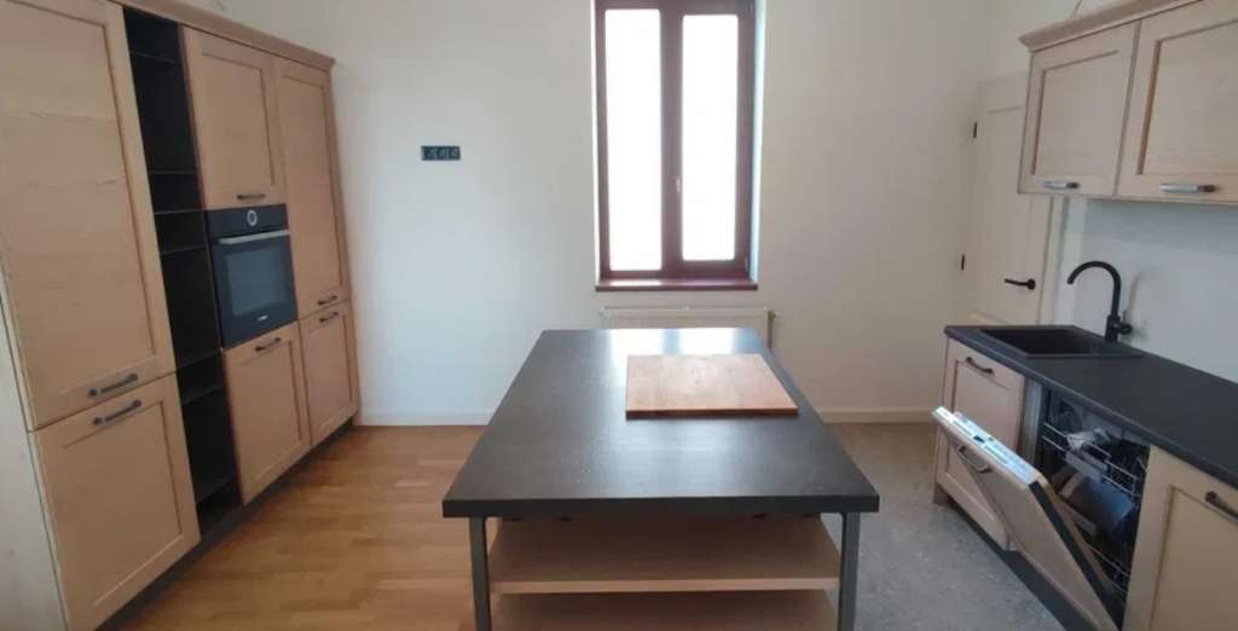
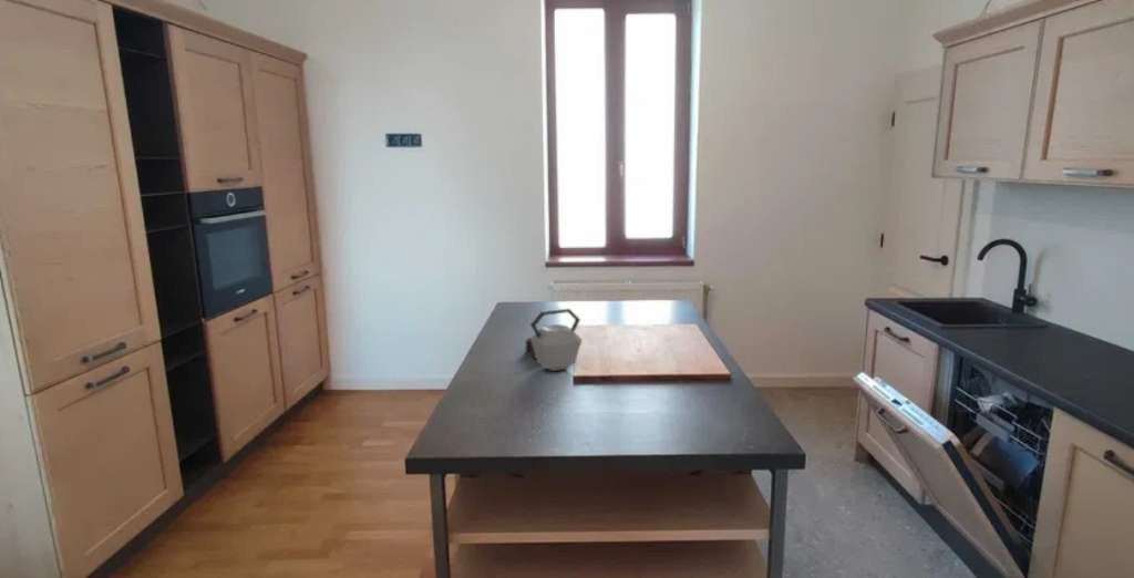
+ kettle [525,308,584,372]
